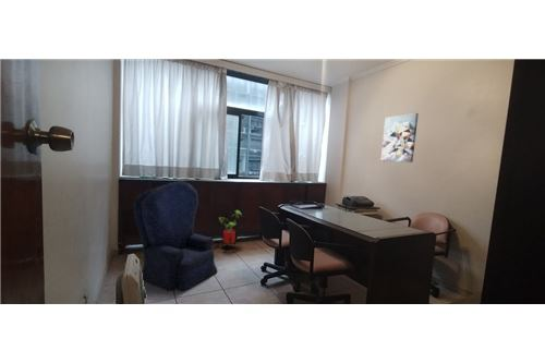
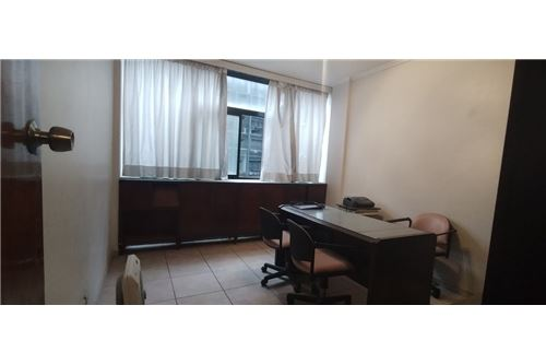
- house plant [218,209,243,250]
- armchair [133,180,218,292]
- wall art [380,112,420,164]
